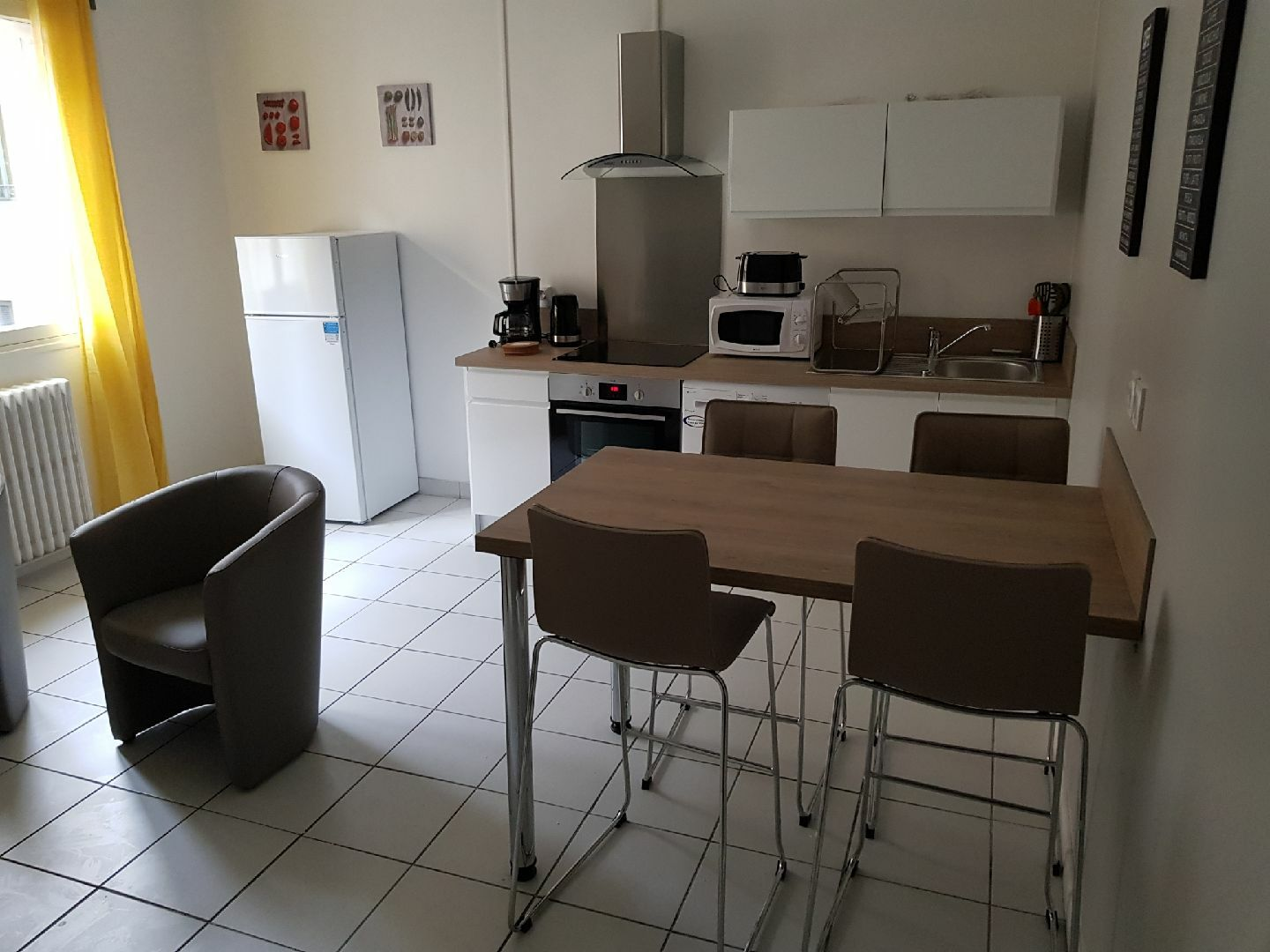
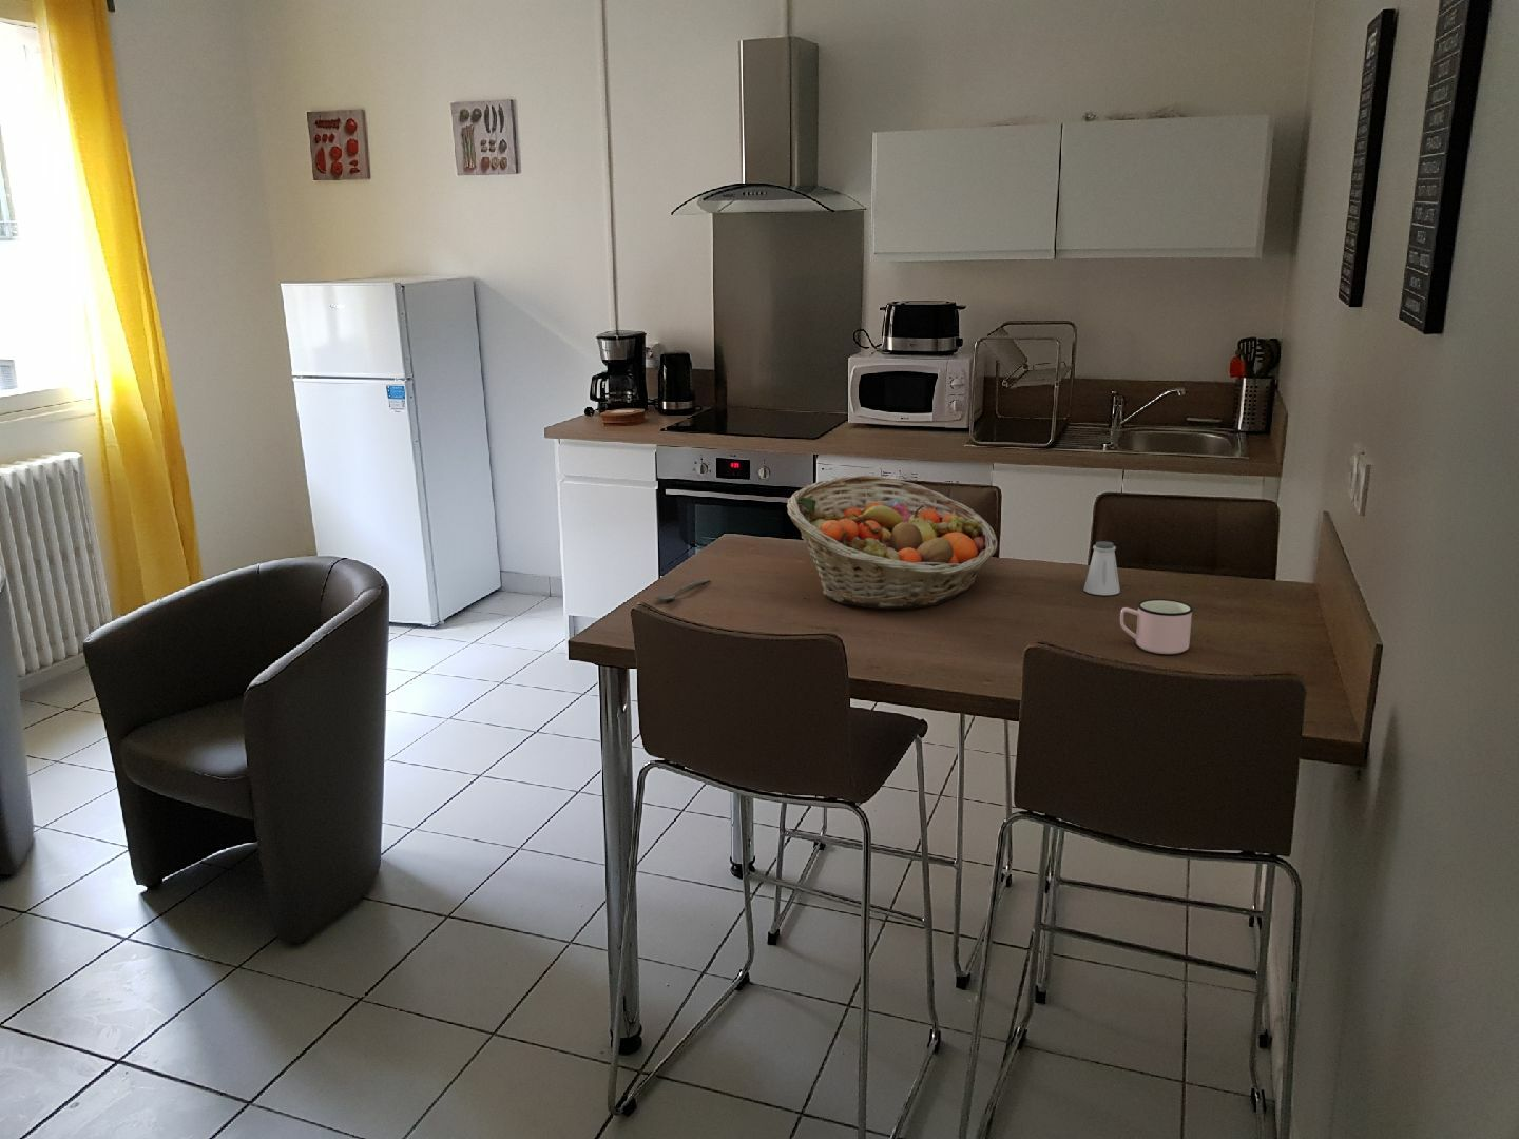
+ saltshaker [1082,540,1122,596]
+ mug [1120,598,1194,654]
+ spoon [653,578,710,601]
+ fruit basket [786,475,999,609]
